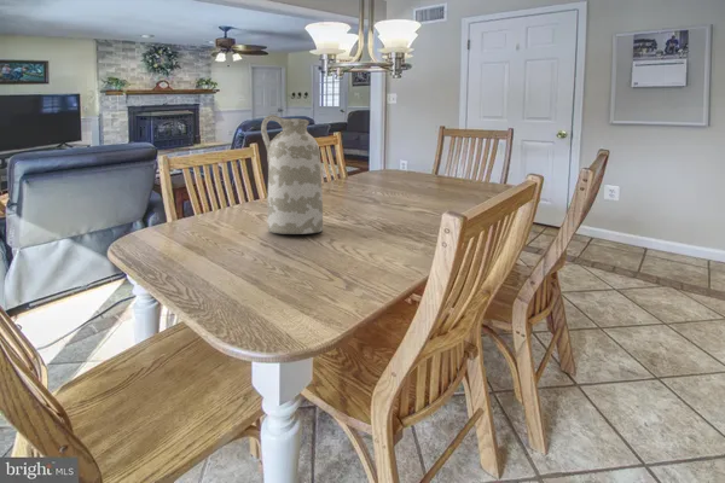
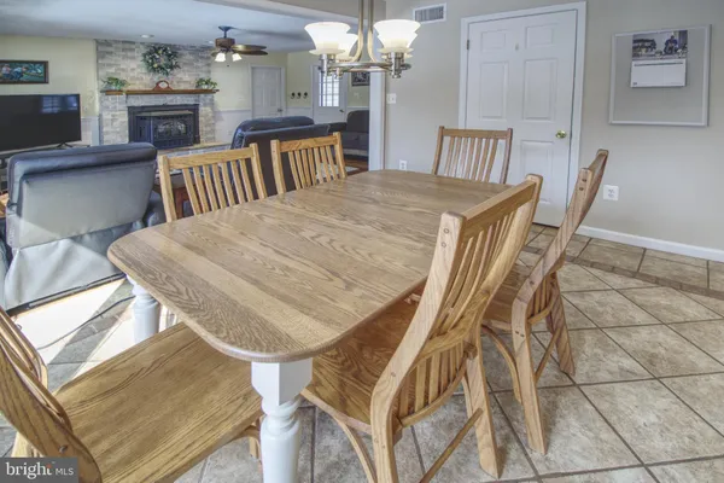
- vase [260,114,324,235]
